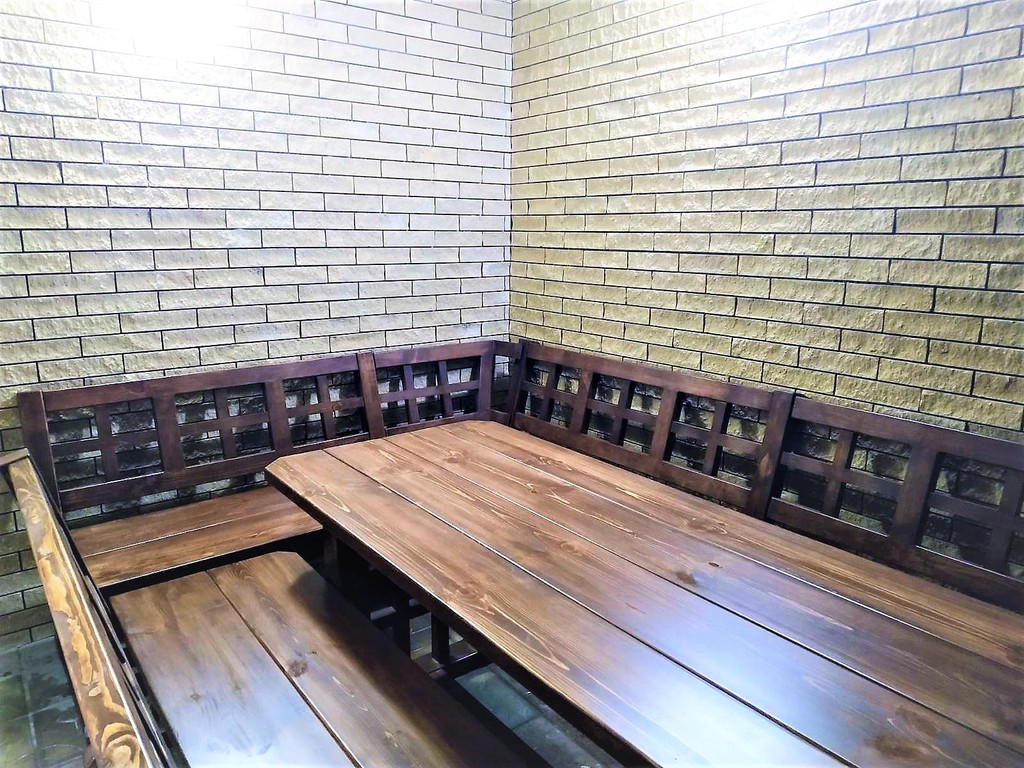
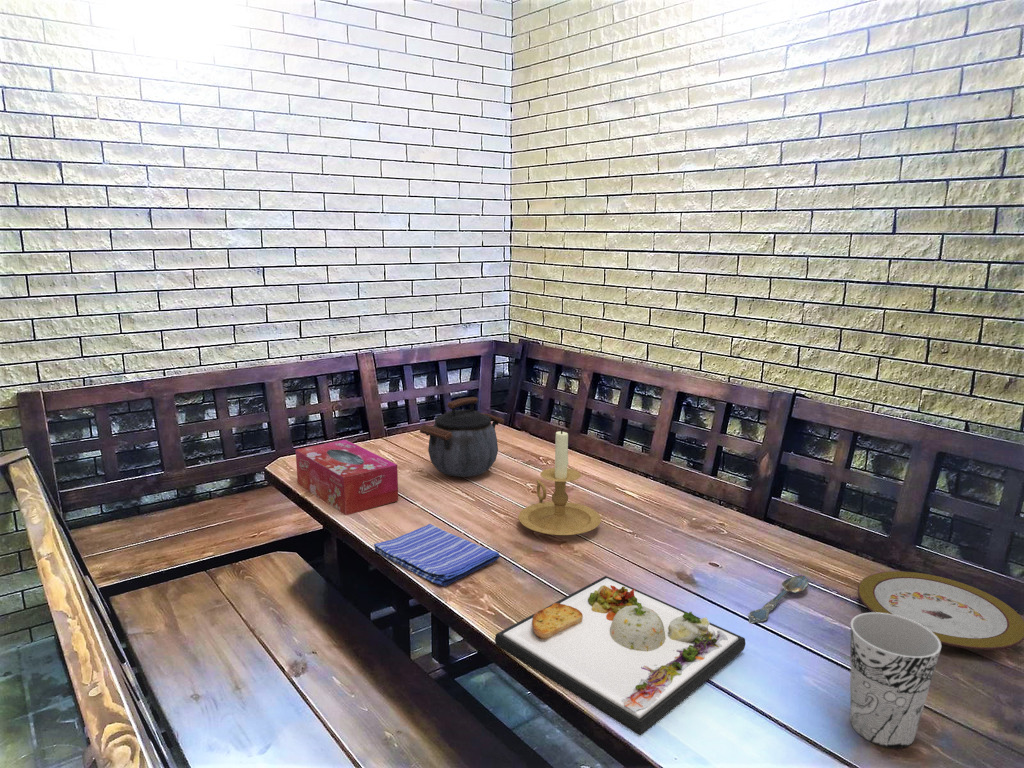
+ kettle [419,396,505,478]
+ dinner plate [494,575,746,736]
+ candle holder [517,427,602,537]
+ cup [849,611,942,750]
+ tissue box [295,439,399,516]
+ plate [857,570,1024,651]
+ spoon [747,575,810,625]
+ dish towel [373,523,501,587]
